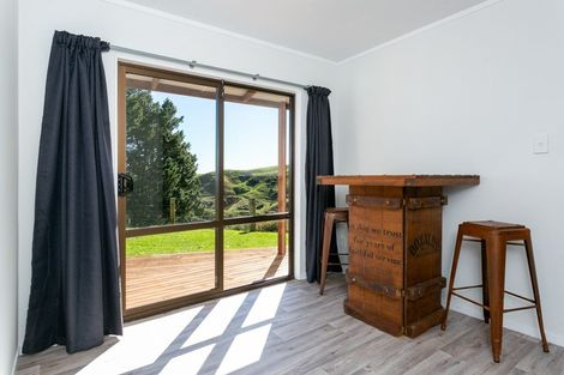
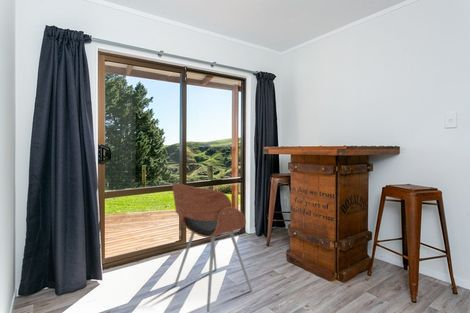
+ chair [171,182,253,313]
